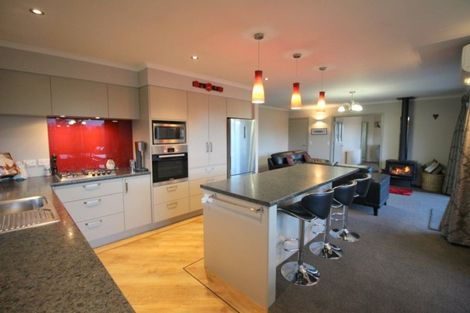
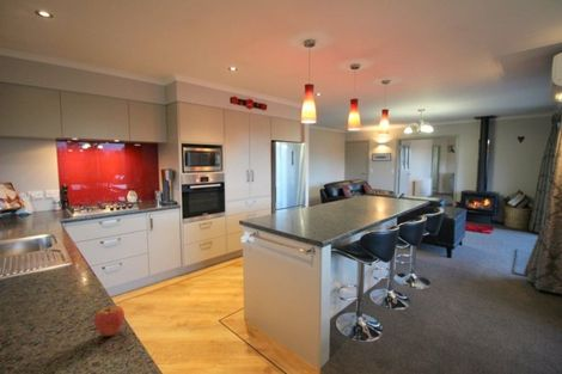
+ fruit [93,301,126,337]
